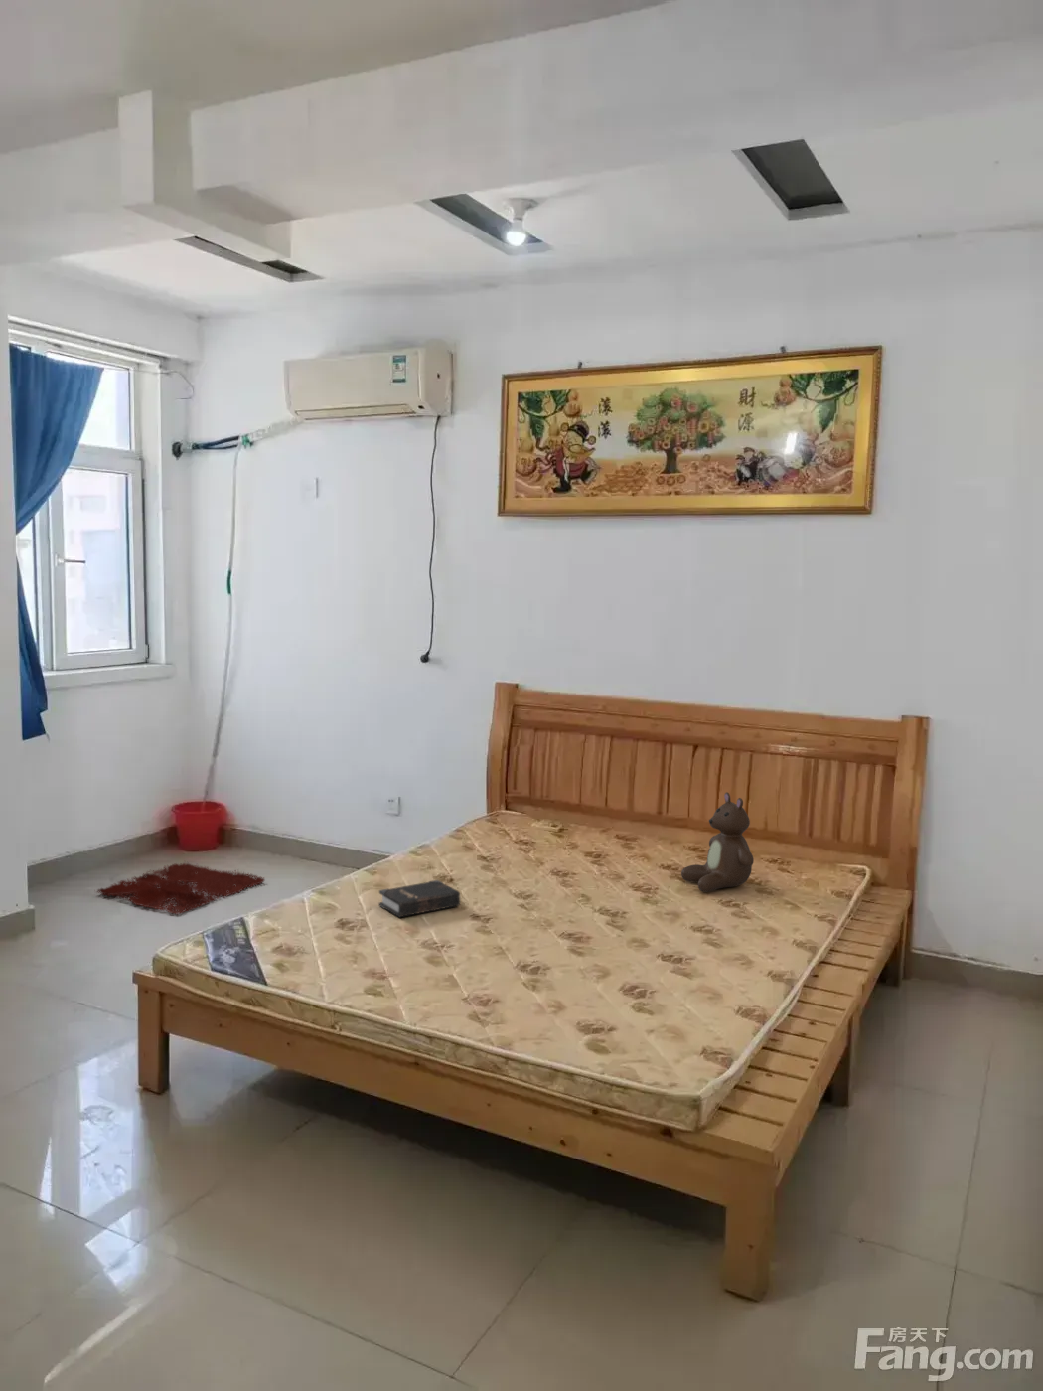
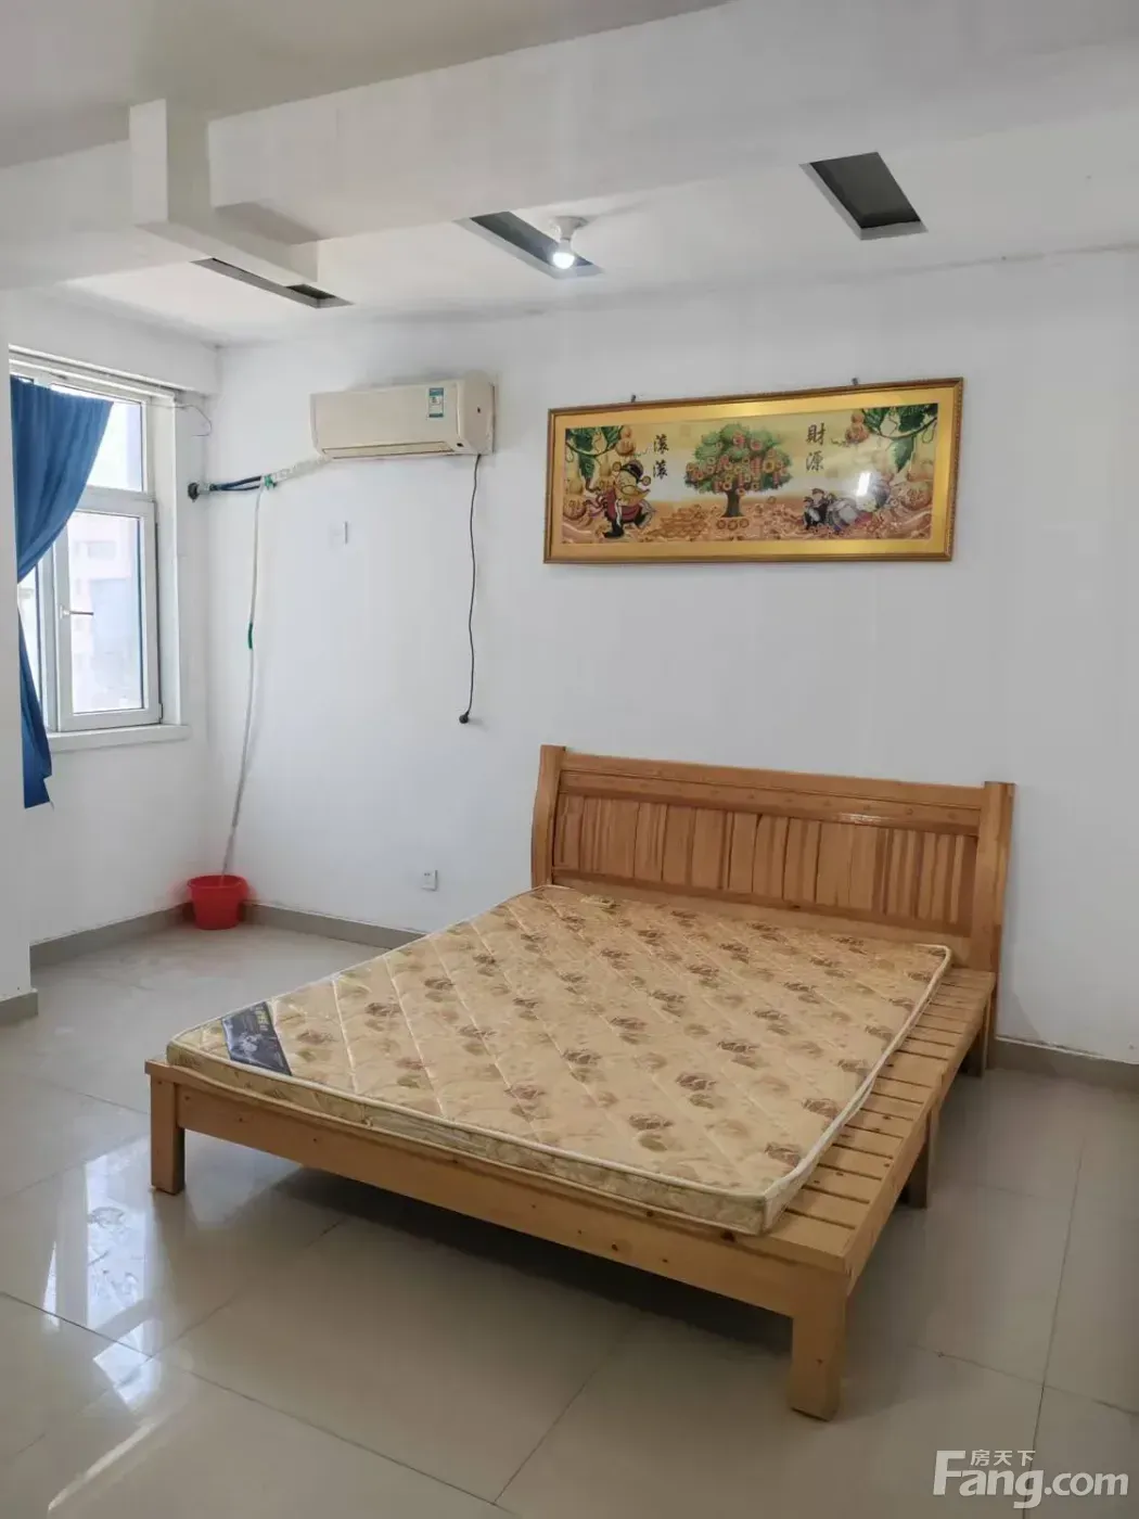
- hardback book [378,880,461,918]
- teddy bear [680,791,755,894]
- rug [93,861,266,915]
